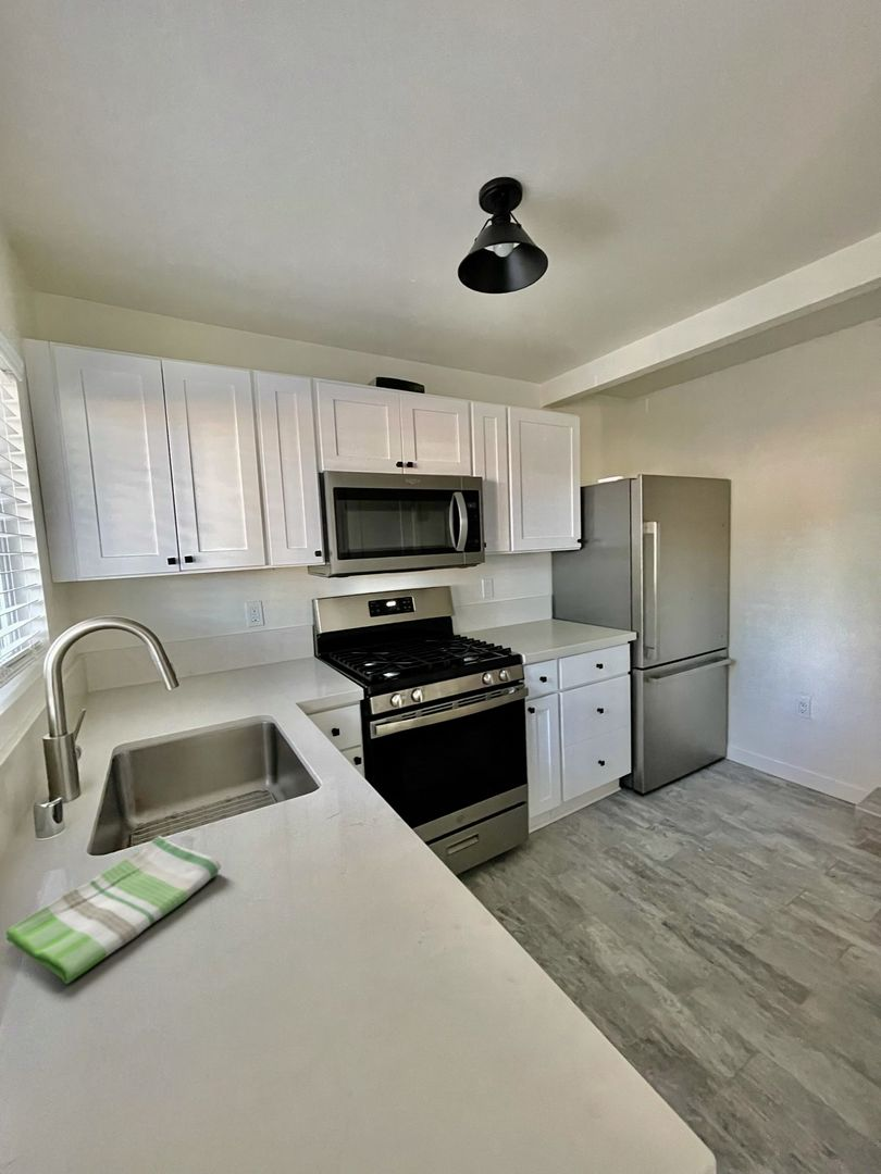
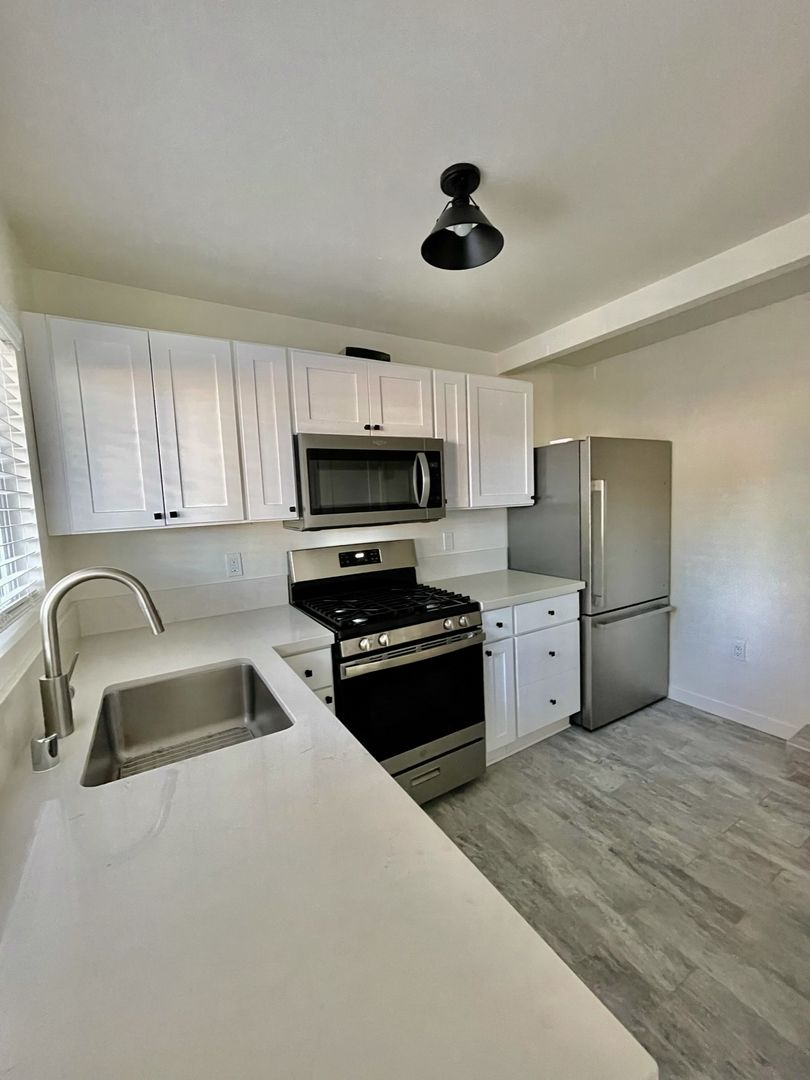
- dish towel [5,835,222,985]
